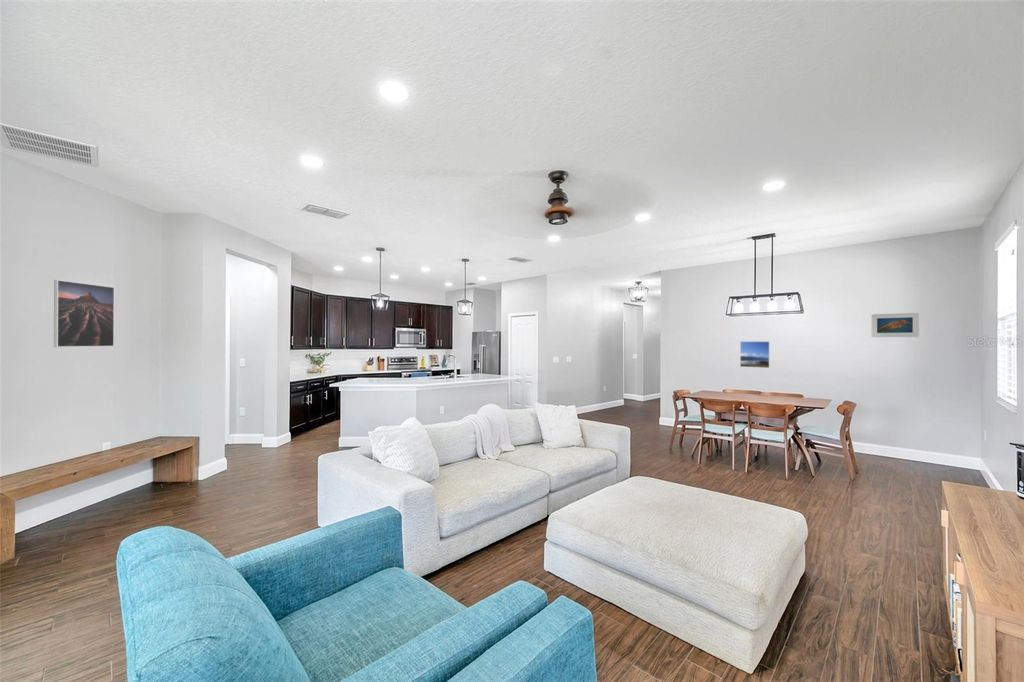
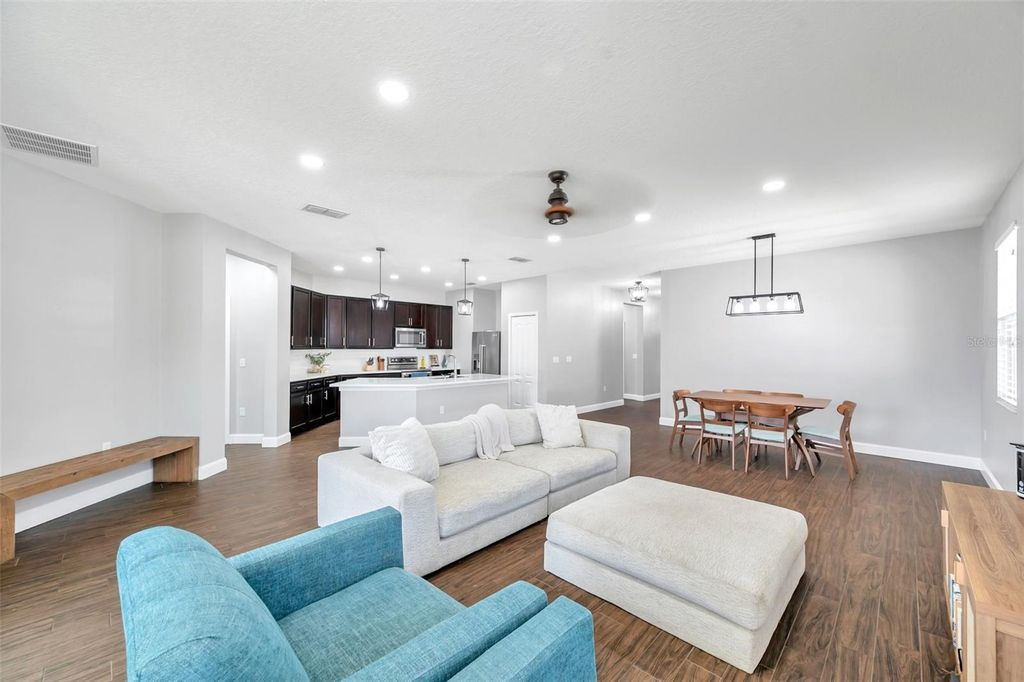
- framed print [871,312,920,338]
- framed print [739,340,771,369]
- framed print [53,279,115,348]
